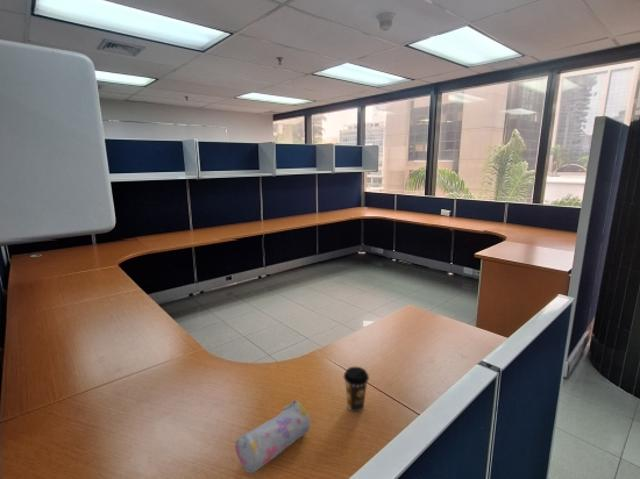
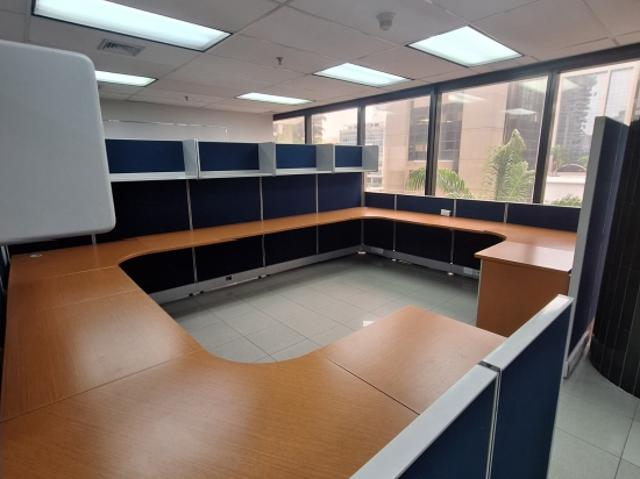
- pencil case [234,400,311,474]
- coffee cup [343,366,370,413]
